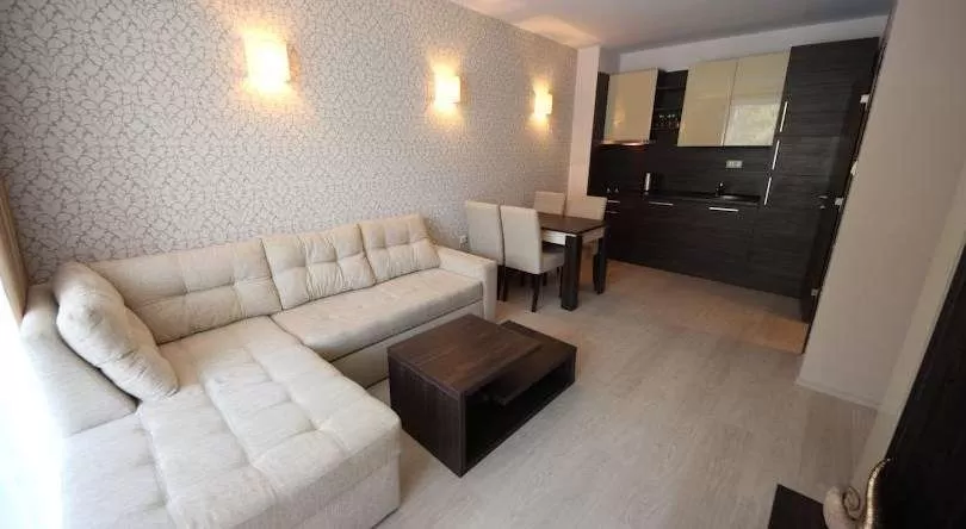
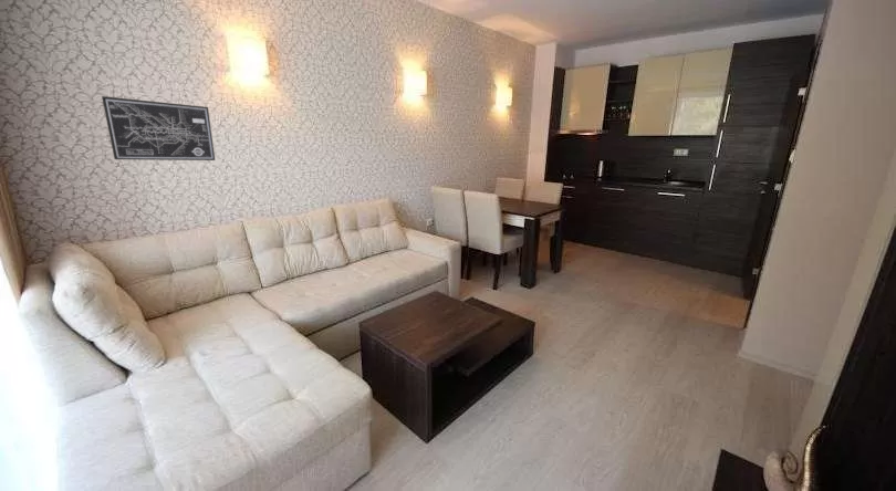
+ wall art [101,95,216,161]
